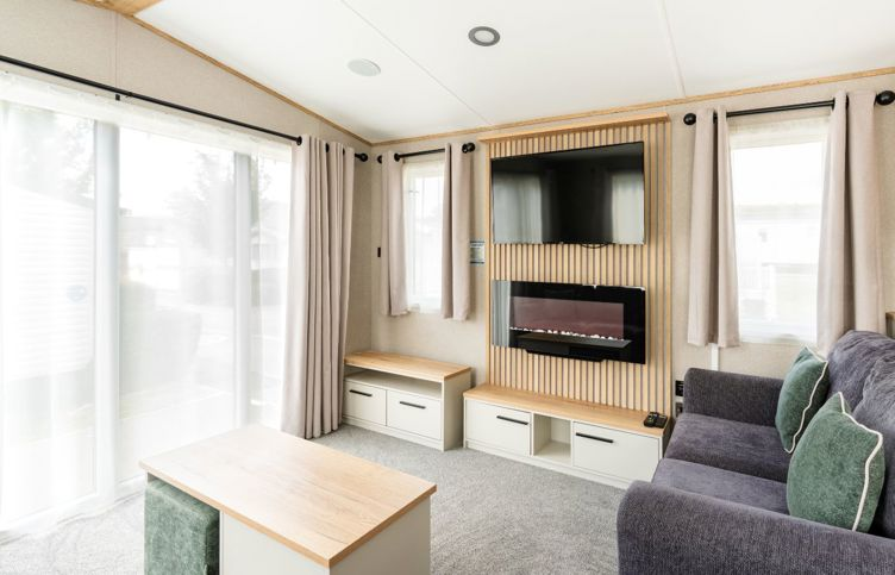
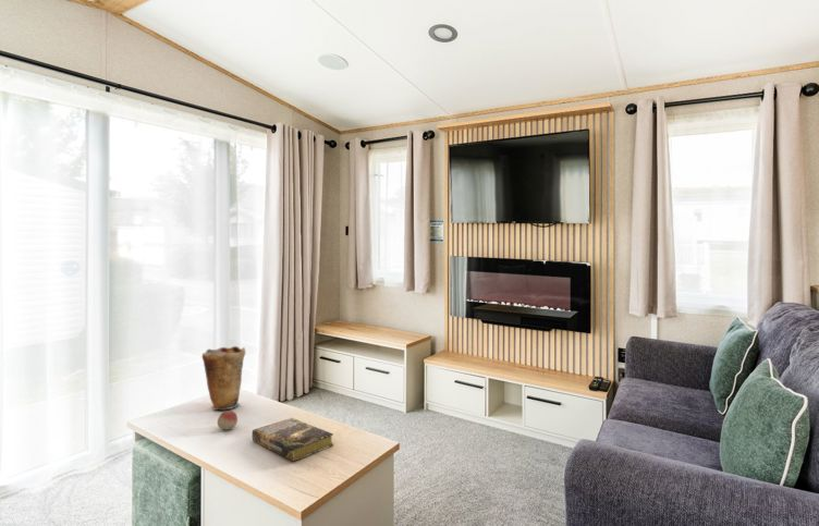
+ vase [200,345,246,411]
+ book [250,417,334,462]
+ fruit [217,409,239,431]
